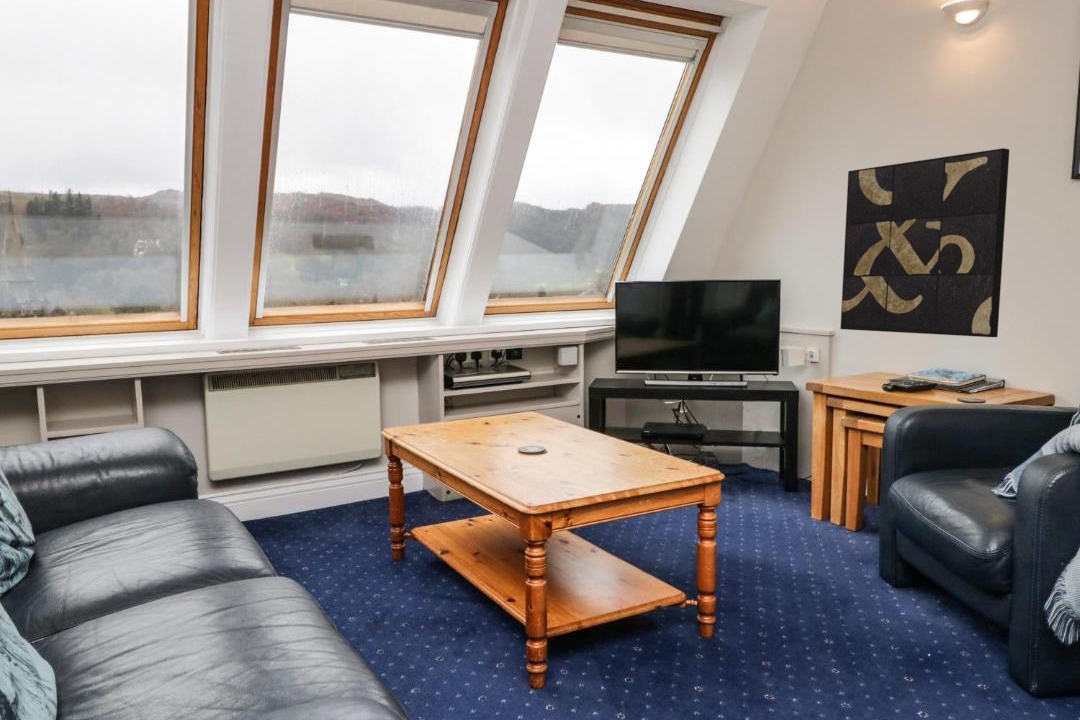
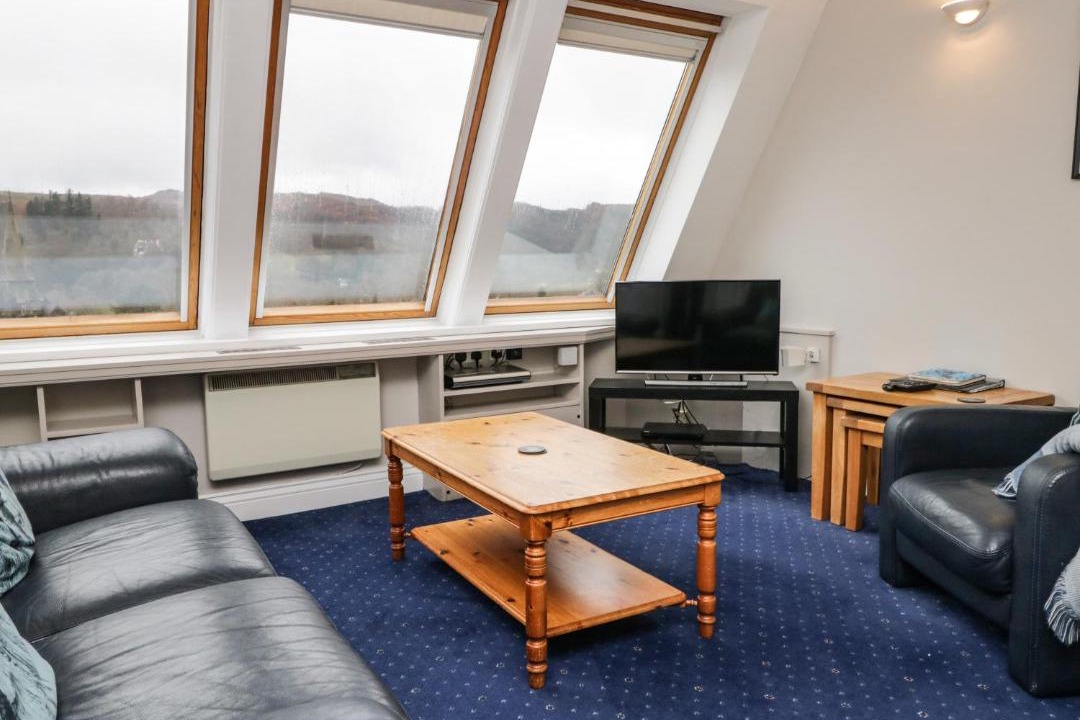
- wall art [839,147,1010,338]
